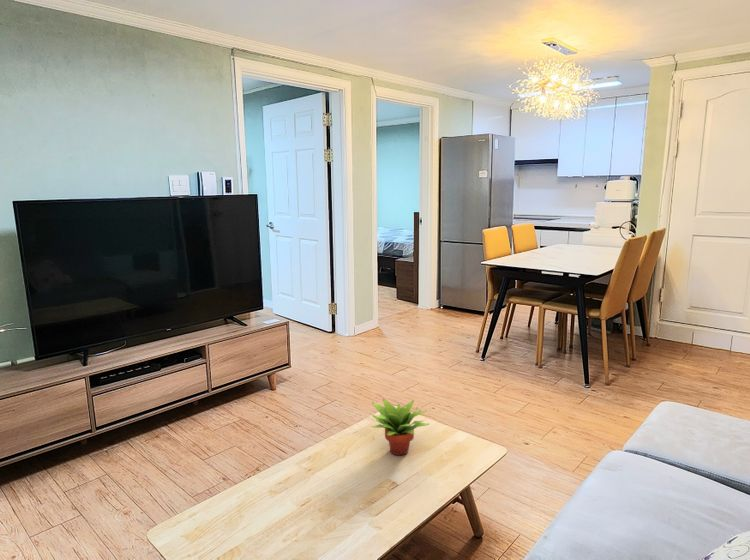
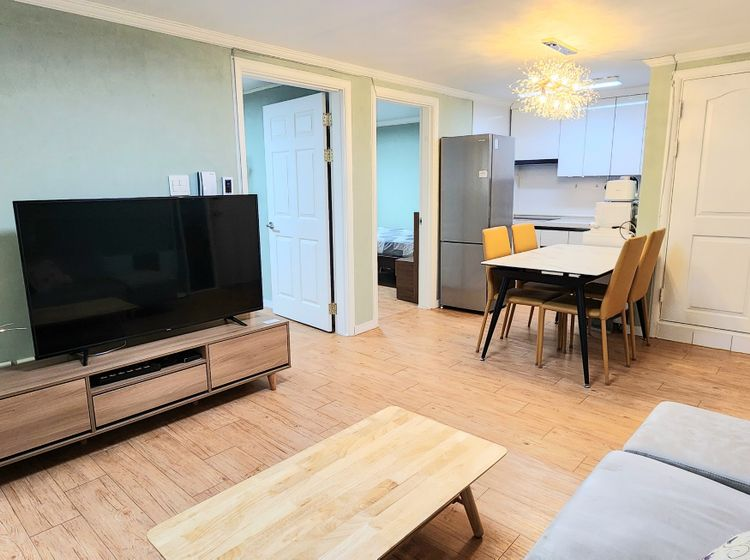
- succulent plant [370,397,430,456]
